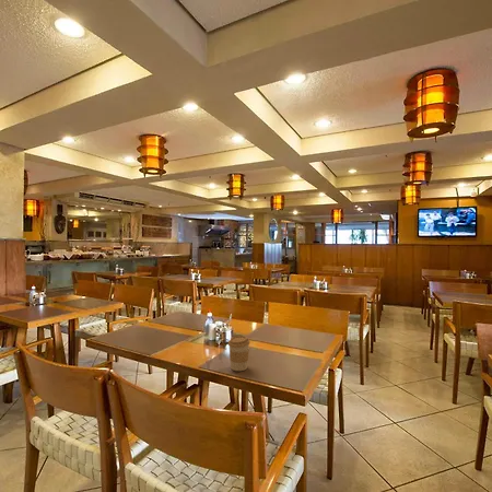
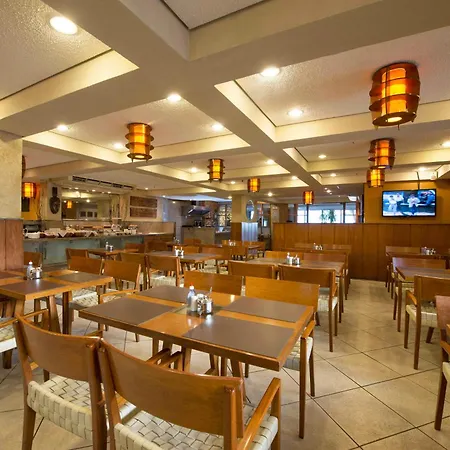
- coffee cup [227,335,250,372]
